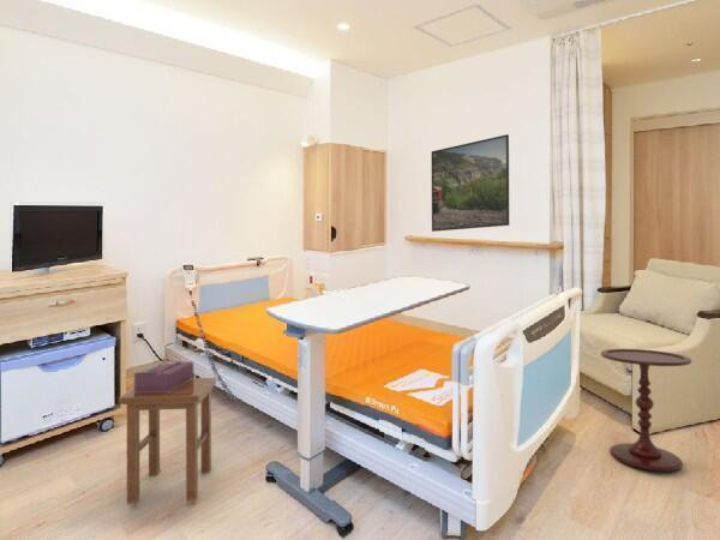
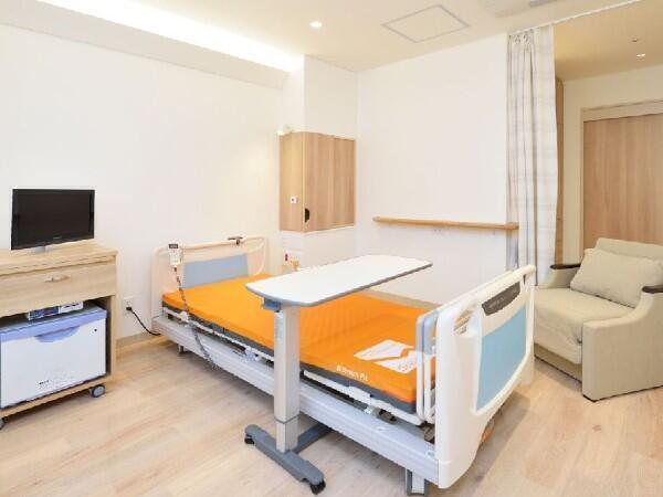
- side table [600,348,694,473]
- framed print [431,133,510,233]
- stool [118,377,217,506]
- tissue box [133,360,194,392]
